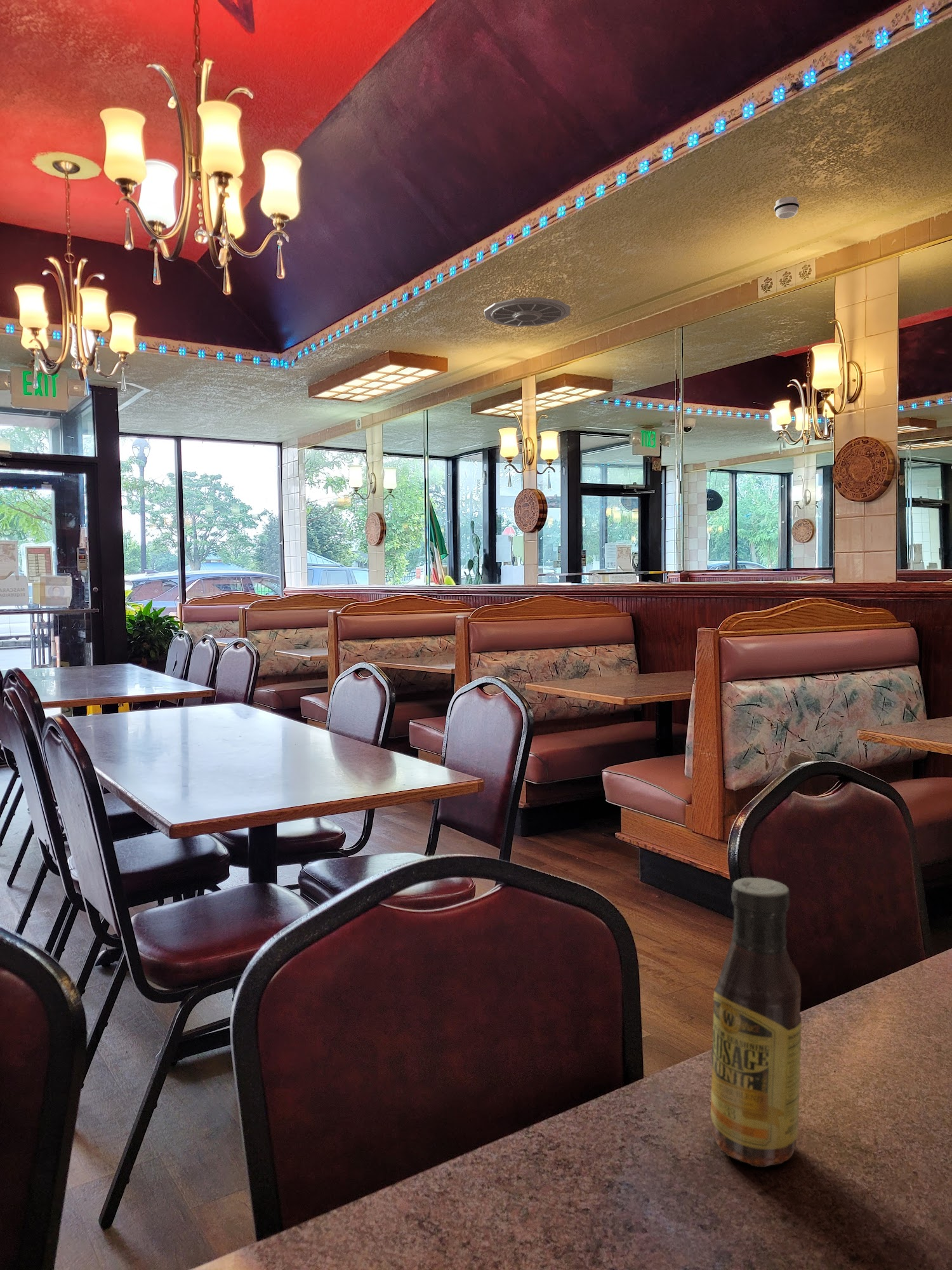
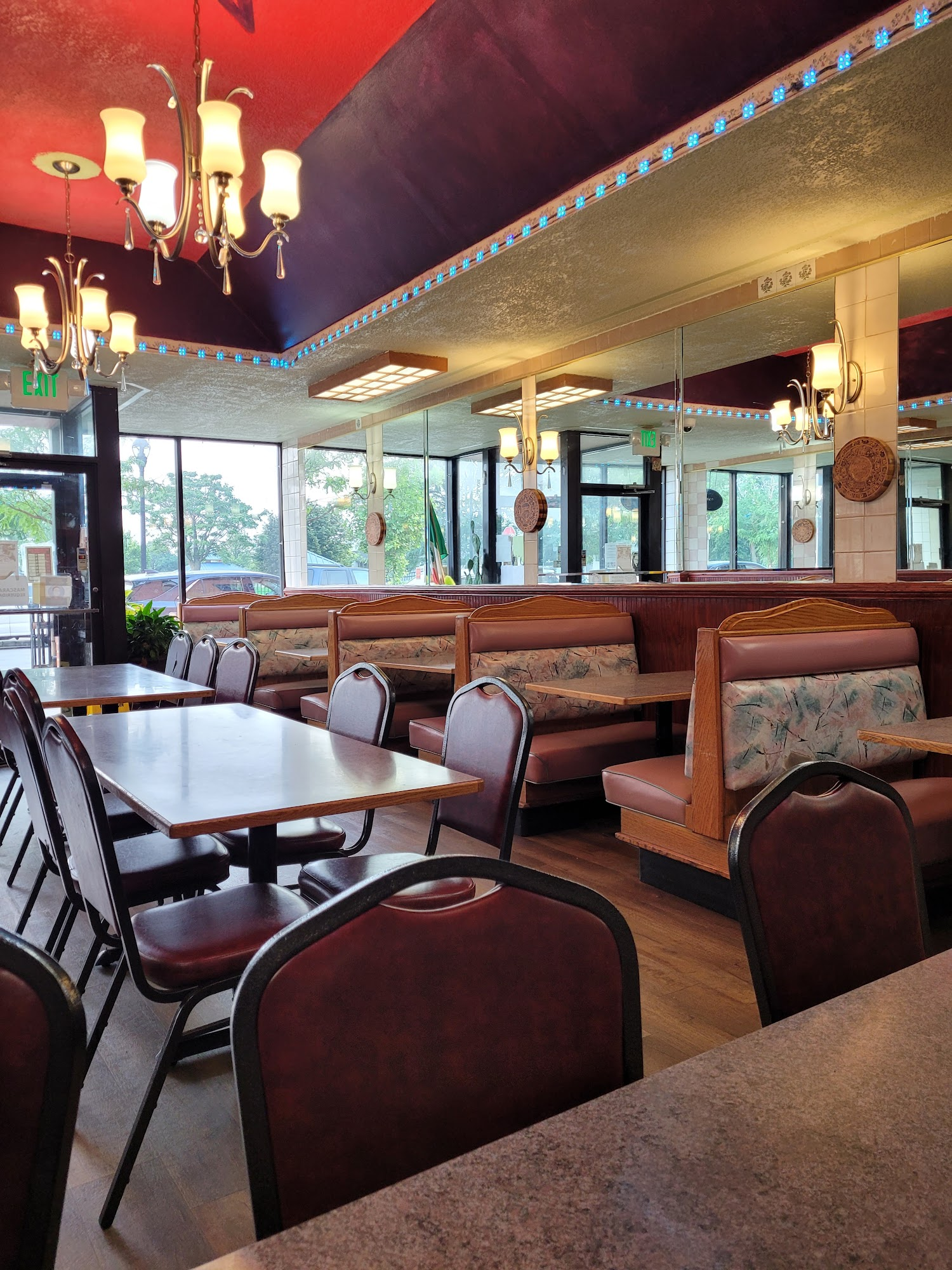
- sauce bottle [710,877,802,1168]
- smoke detector [774,196,800,220]
- ceiling vent [484,297,571,328]
